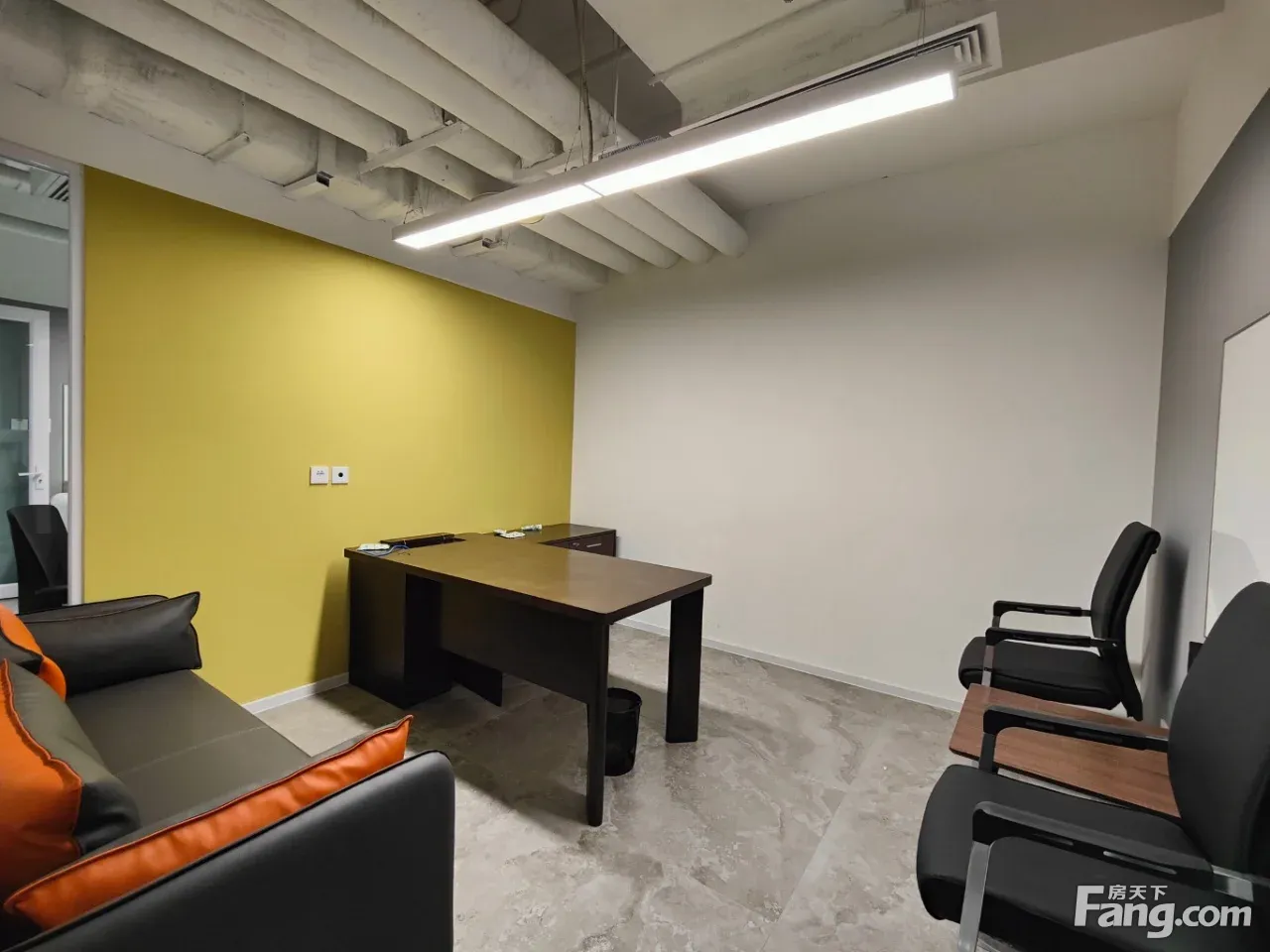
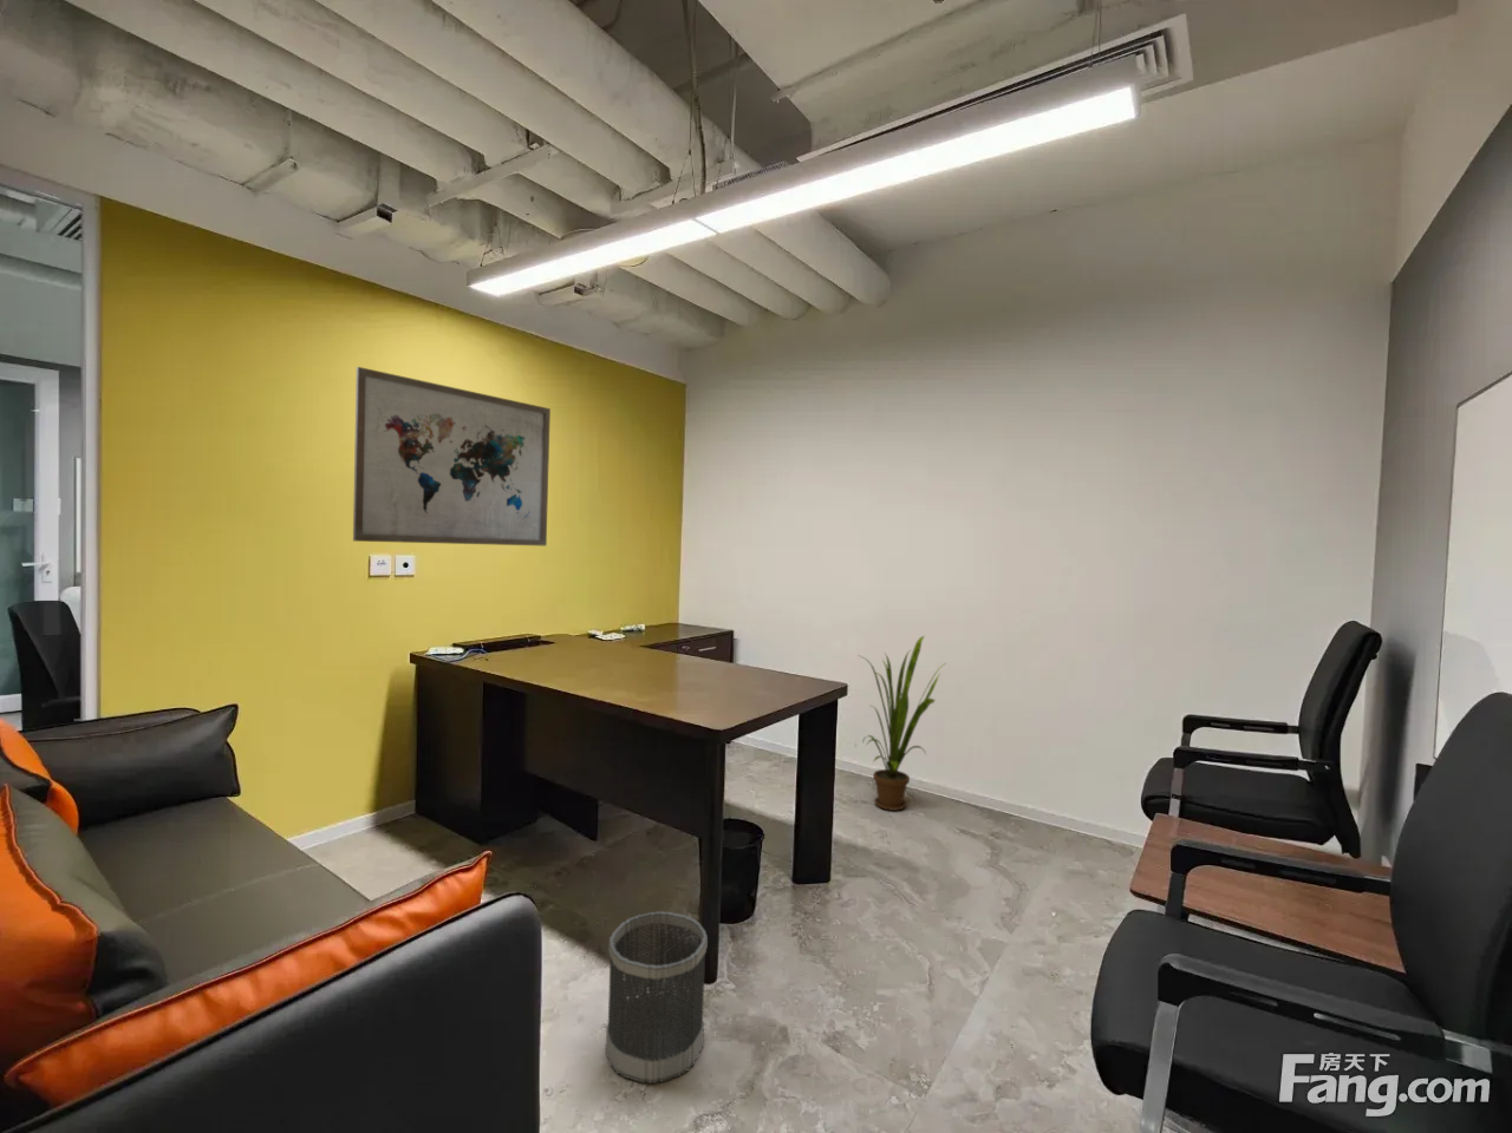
+ wall art [352,365,551,547]
+ wastebasket [605,910,708,1084]
+ house plant [856,636,948,812]
